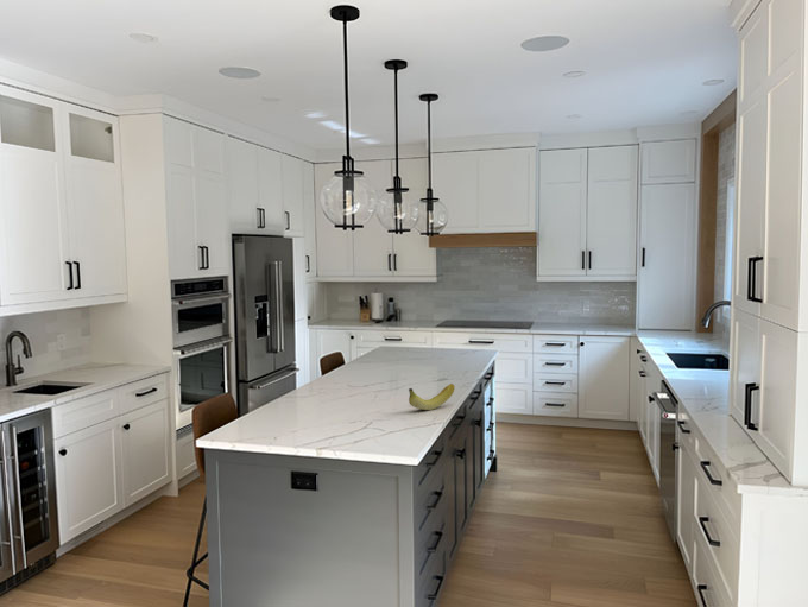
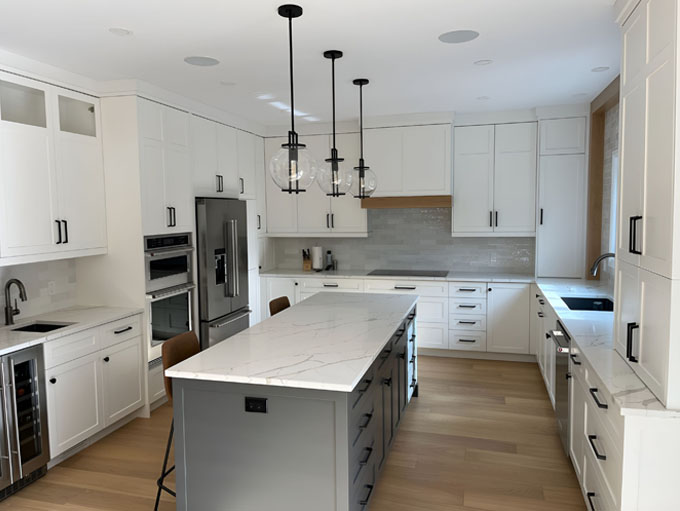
- fruit [408,382,456,411]
